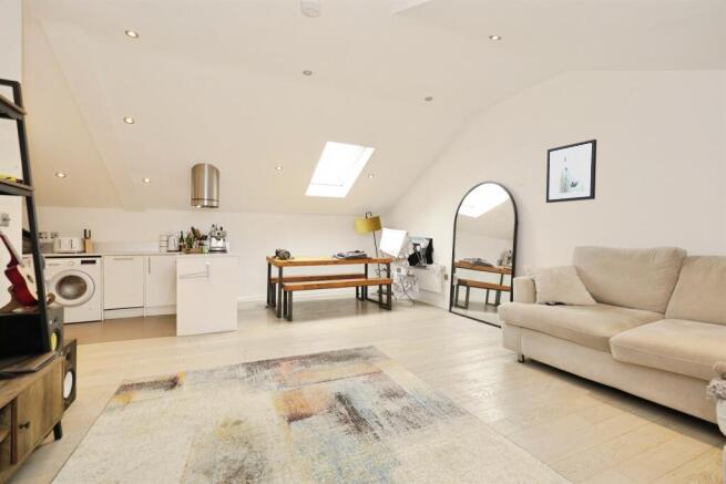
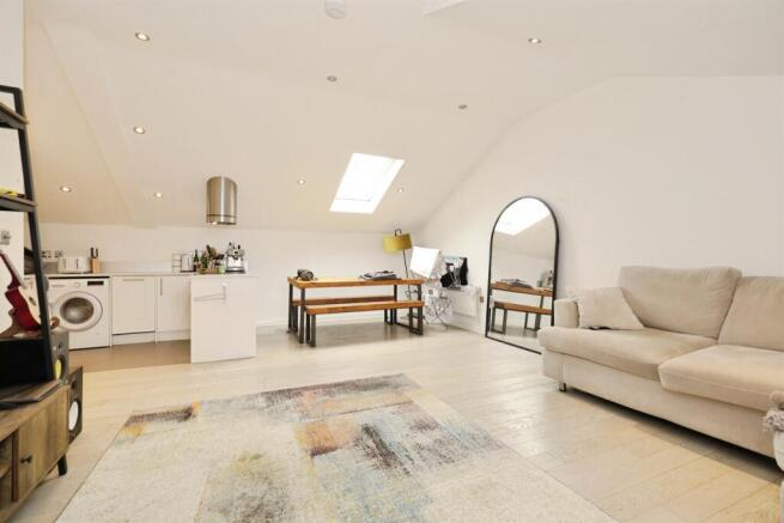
- wall art [545,138,597,204]
